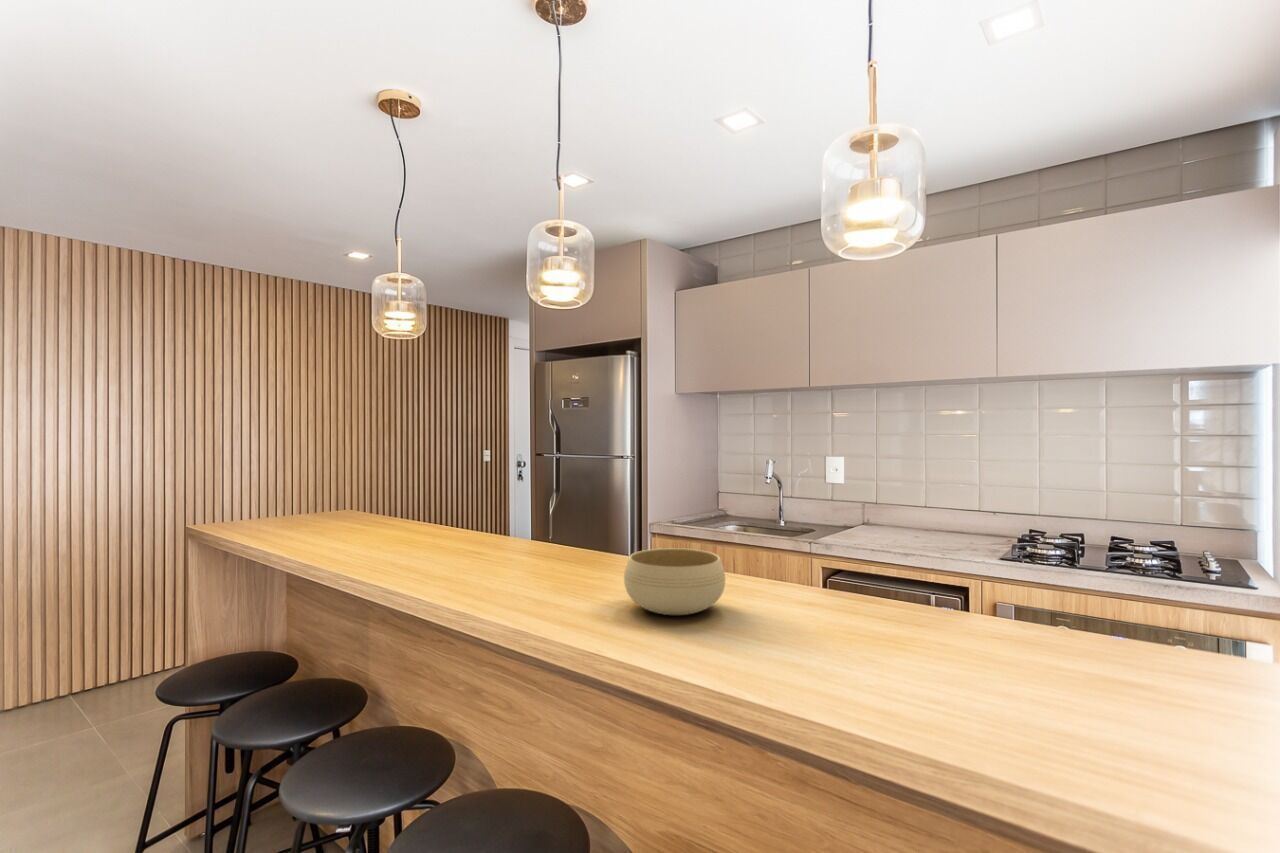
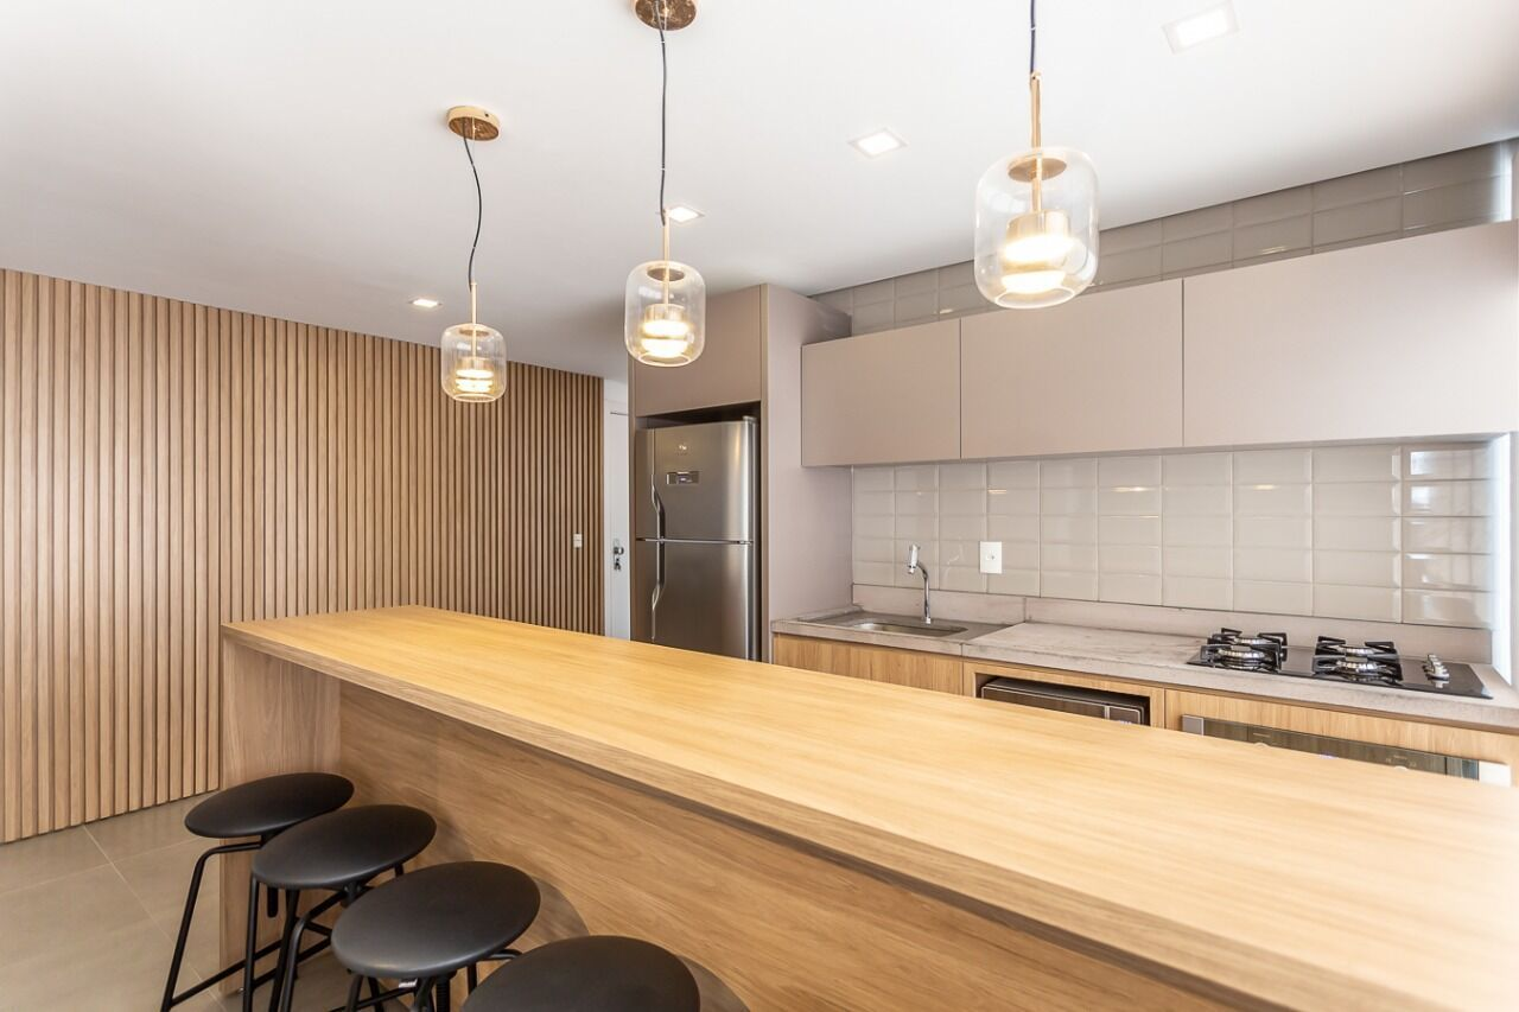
- bowl [623,547,726,616]
